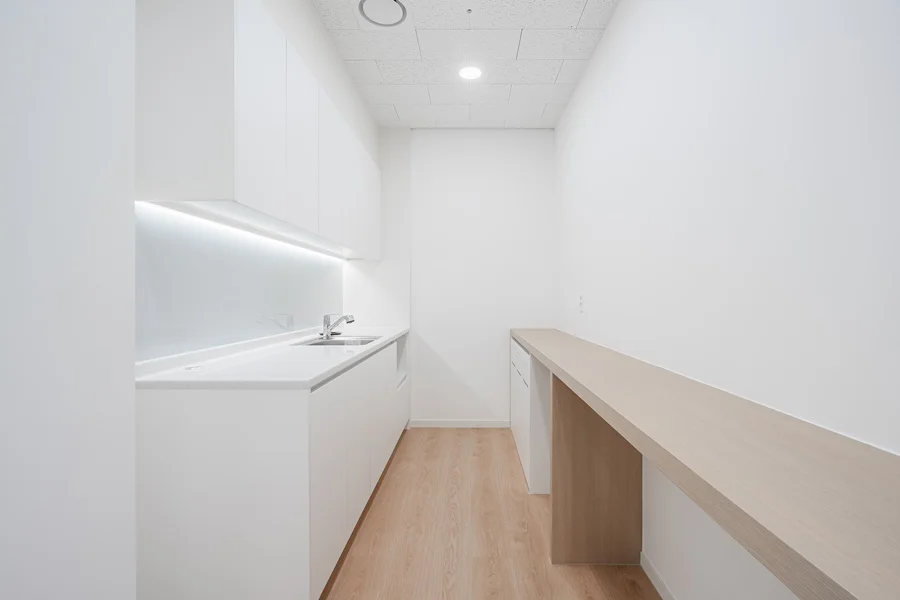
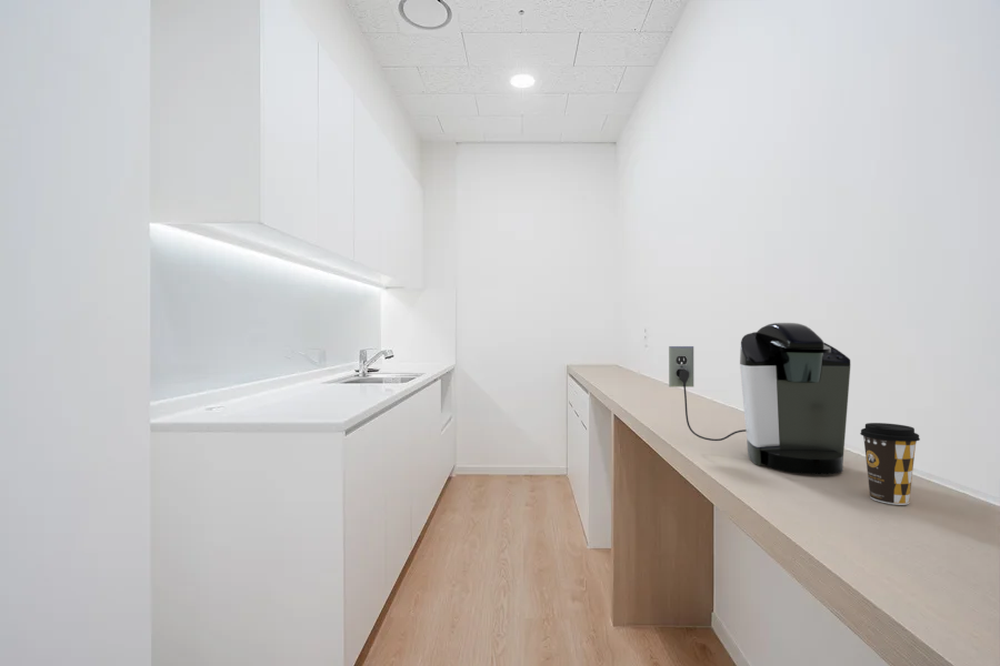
+ coffee cup [859,422,921,506]
+ coffee maker [668,322,851,476]
